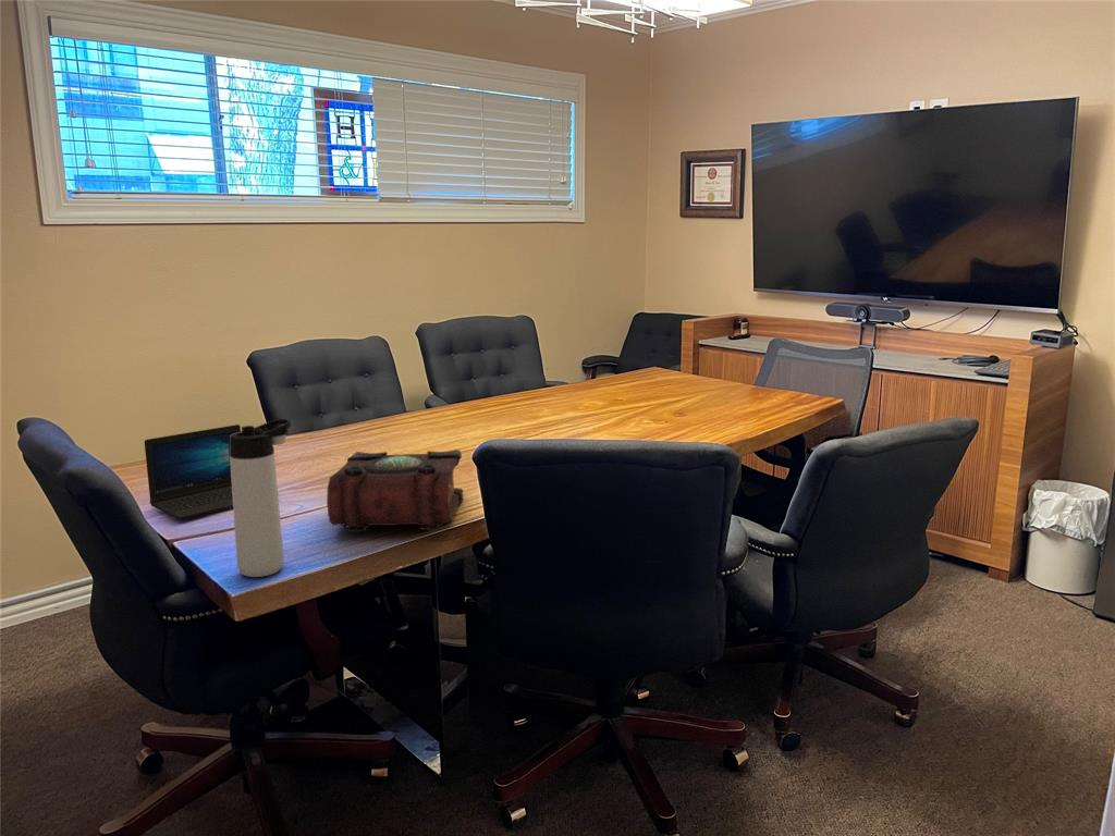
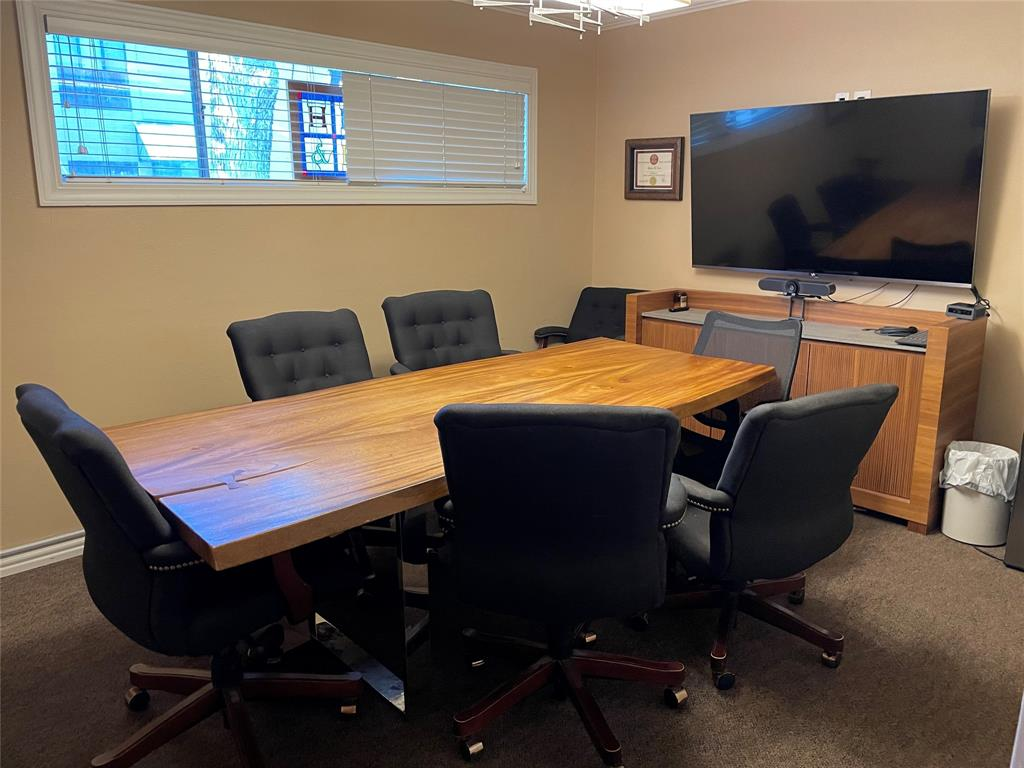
- book [326,448,464,533]
- laptop [144,423,242,520]
- thermos bottle [230,418,292,578]
